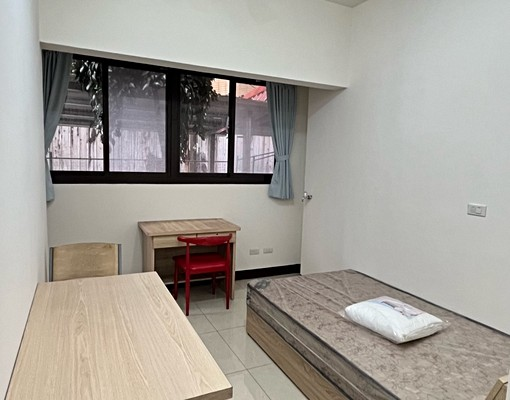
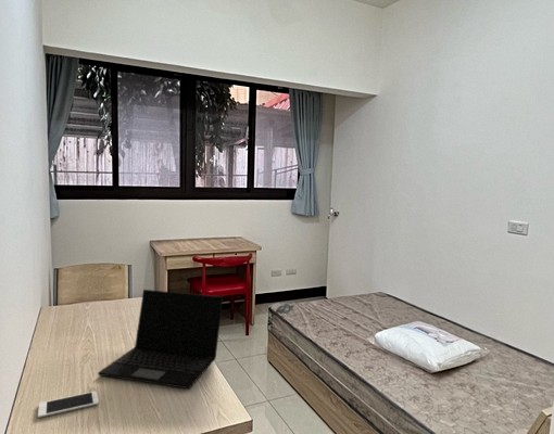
+ laptop [97,289,224,390]
+ cell phone [37,390,100,419]
